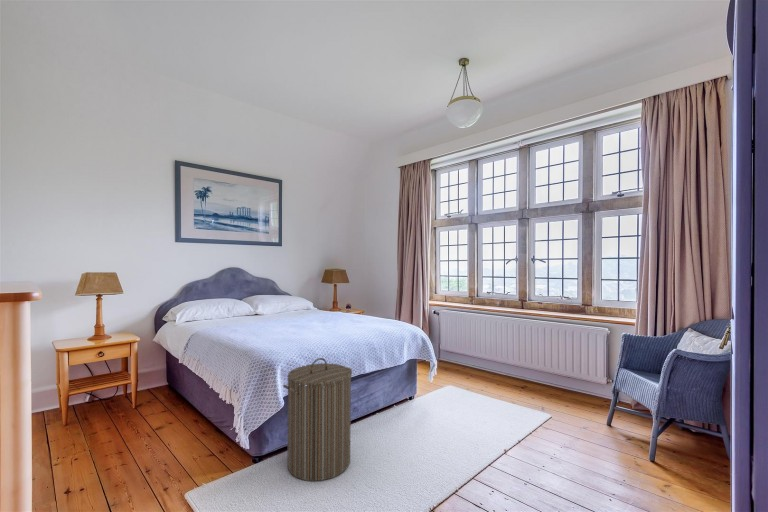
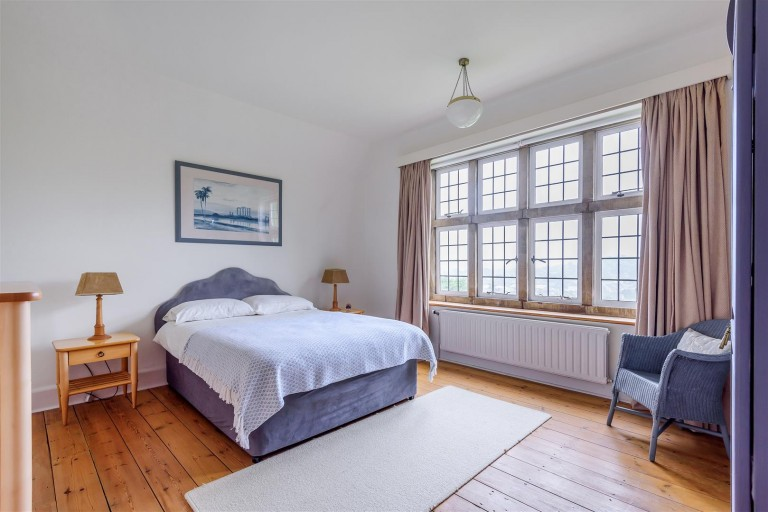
- laundry hamper [282,357,353,482]
